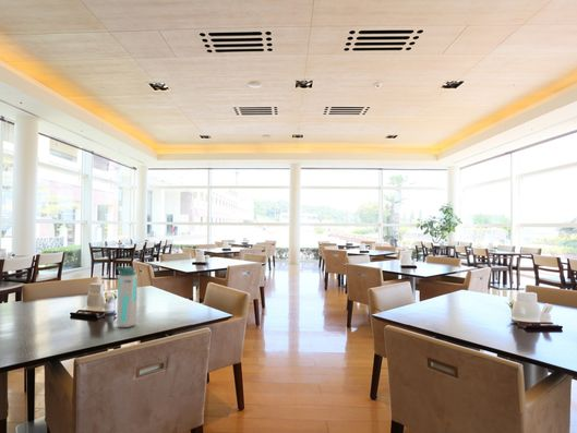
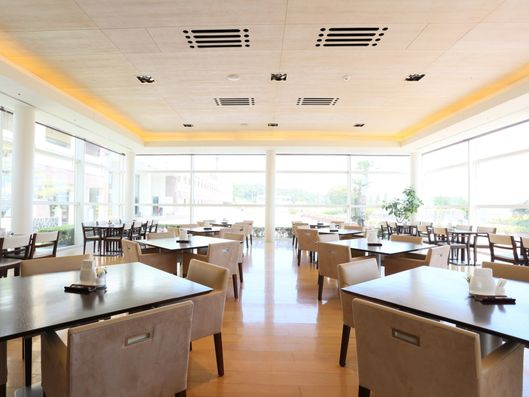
- water bottle [116,265,139,328]
